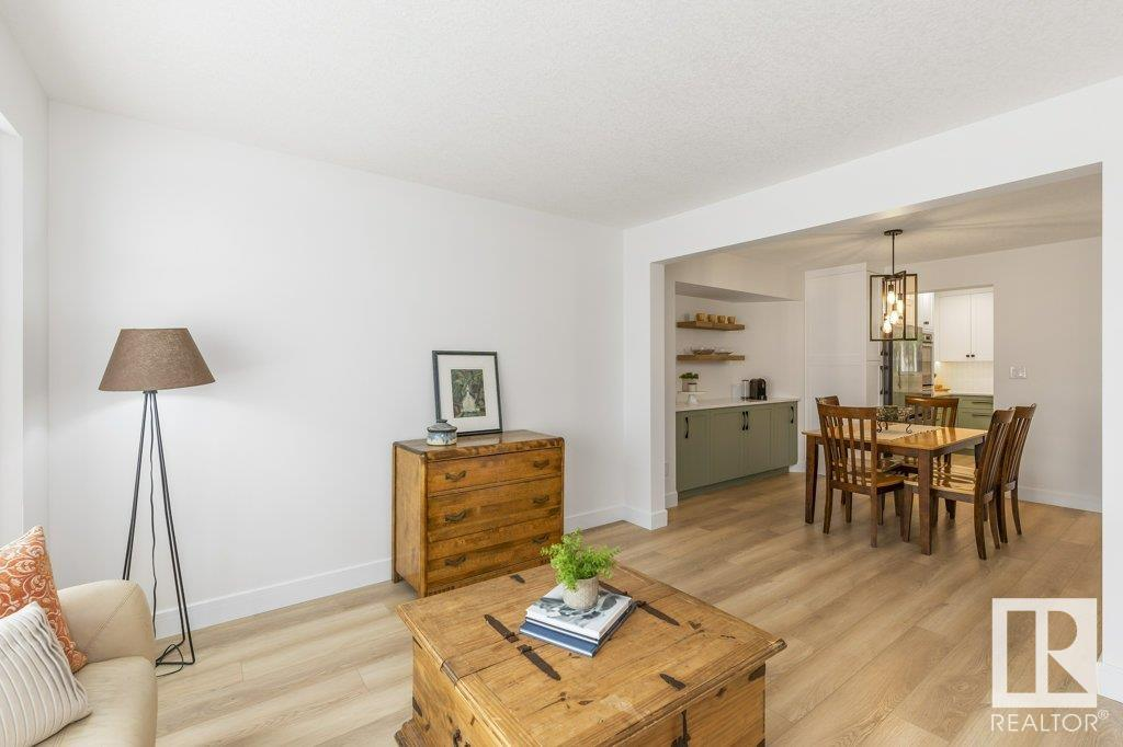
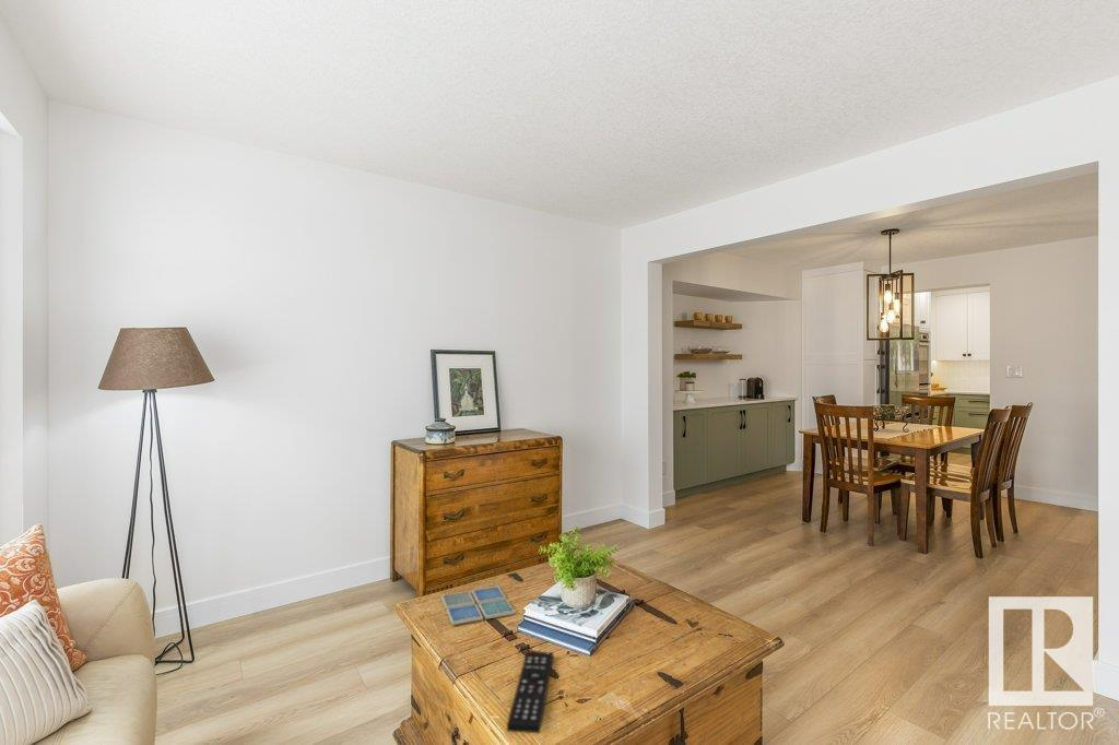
+ drink coaster [440,586,516,626]
+ remote control [506,650,554,734]
